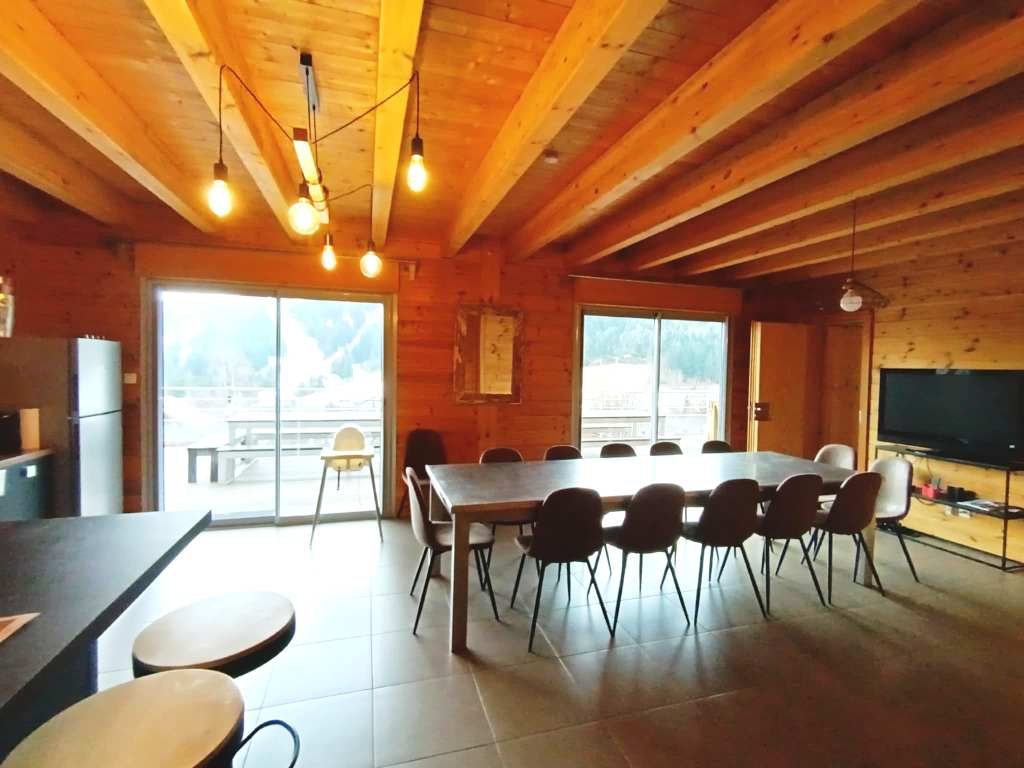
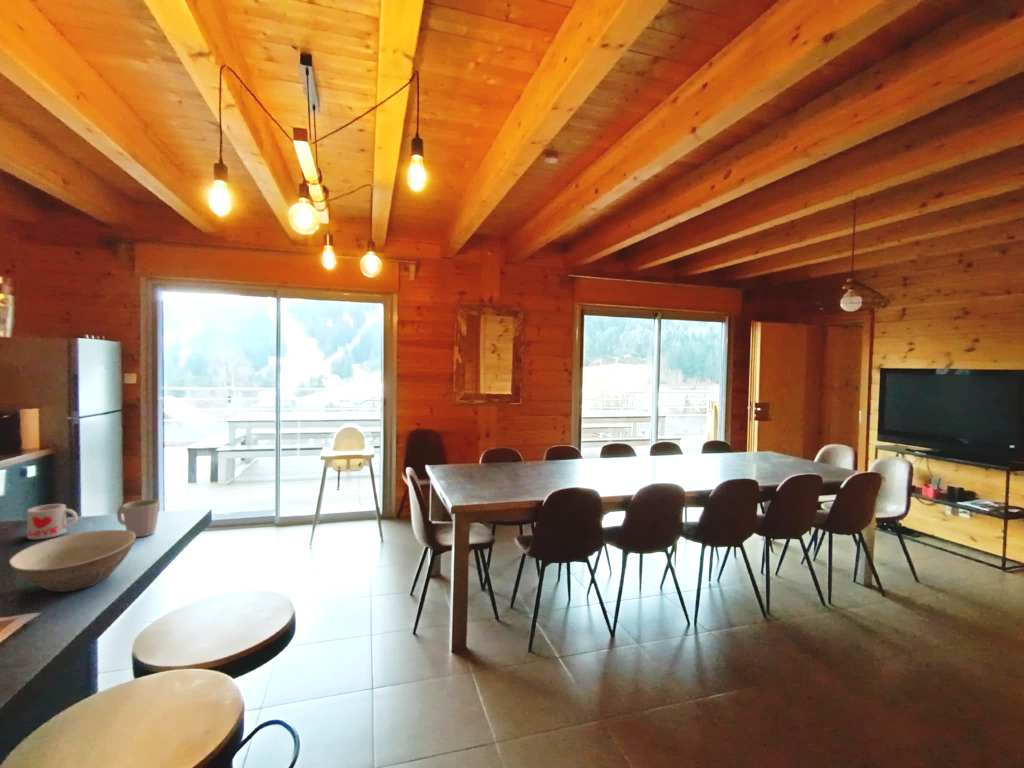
+ mug [116,498,161,538]
+ mug [26,503,79,540]
+ bowl [8,529,137,593]
